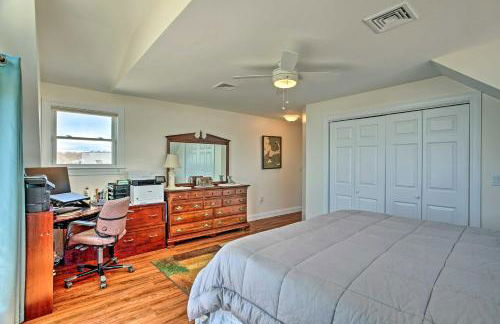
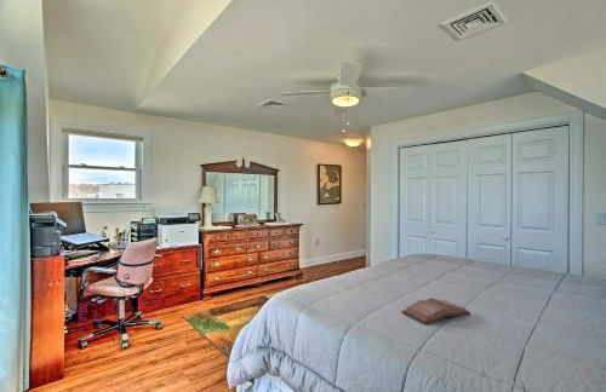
+ hardback book [401,296,471,325]
